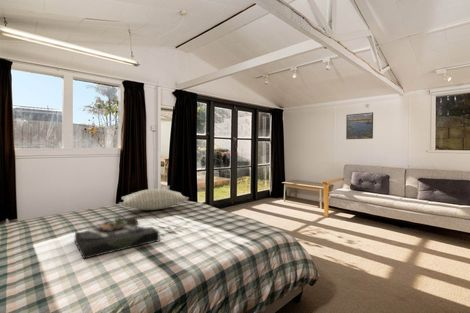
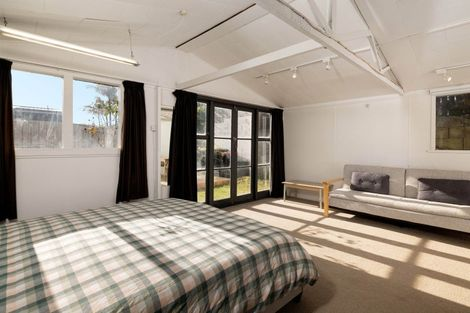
- pillow [120,188,190,211]
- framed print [345,112,374,140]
- serving tray [73,216,160,260]
